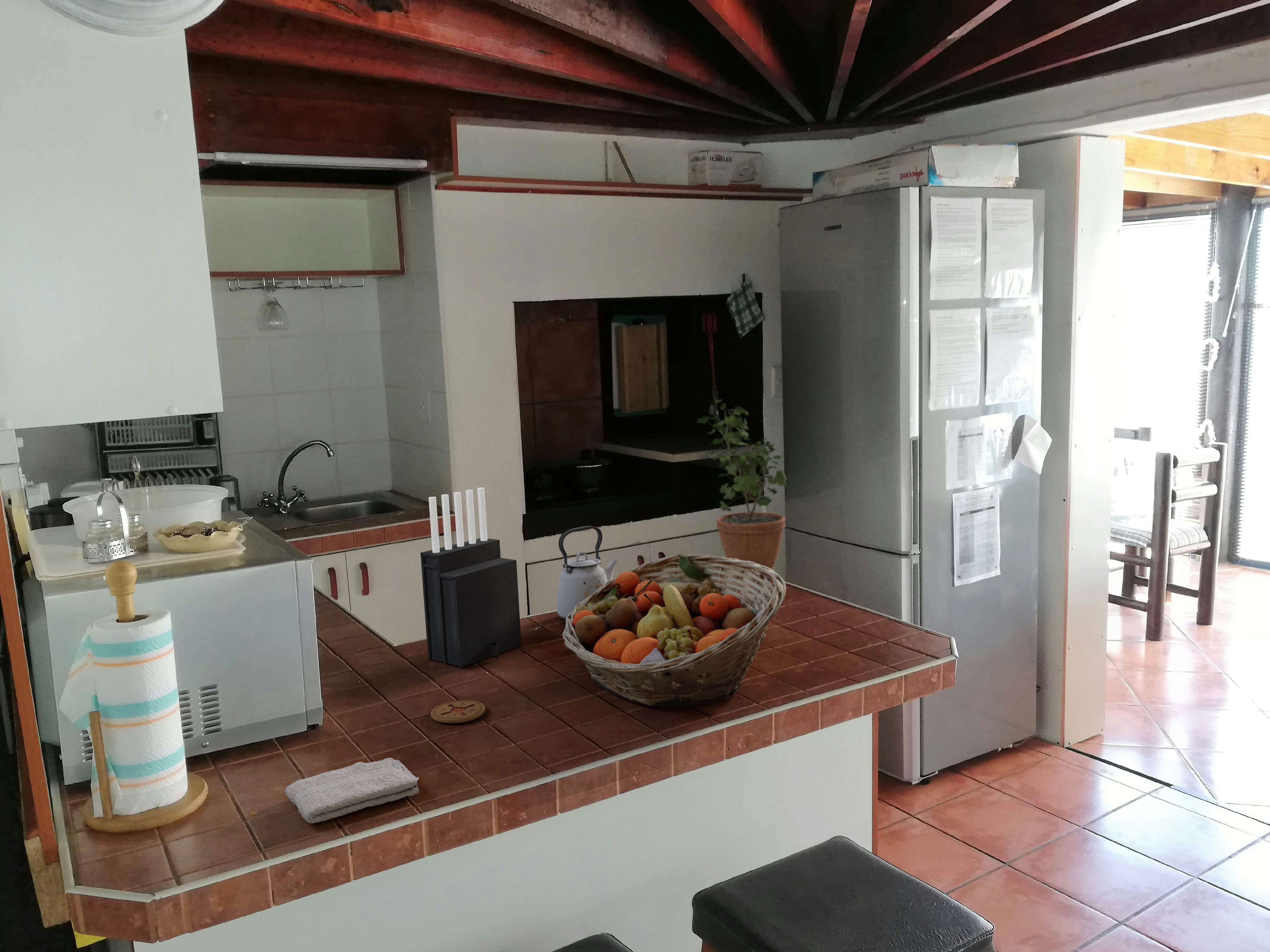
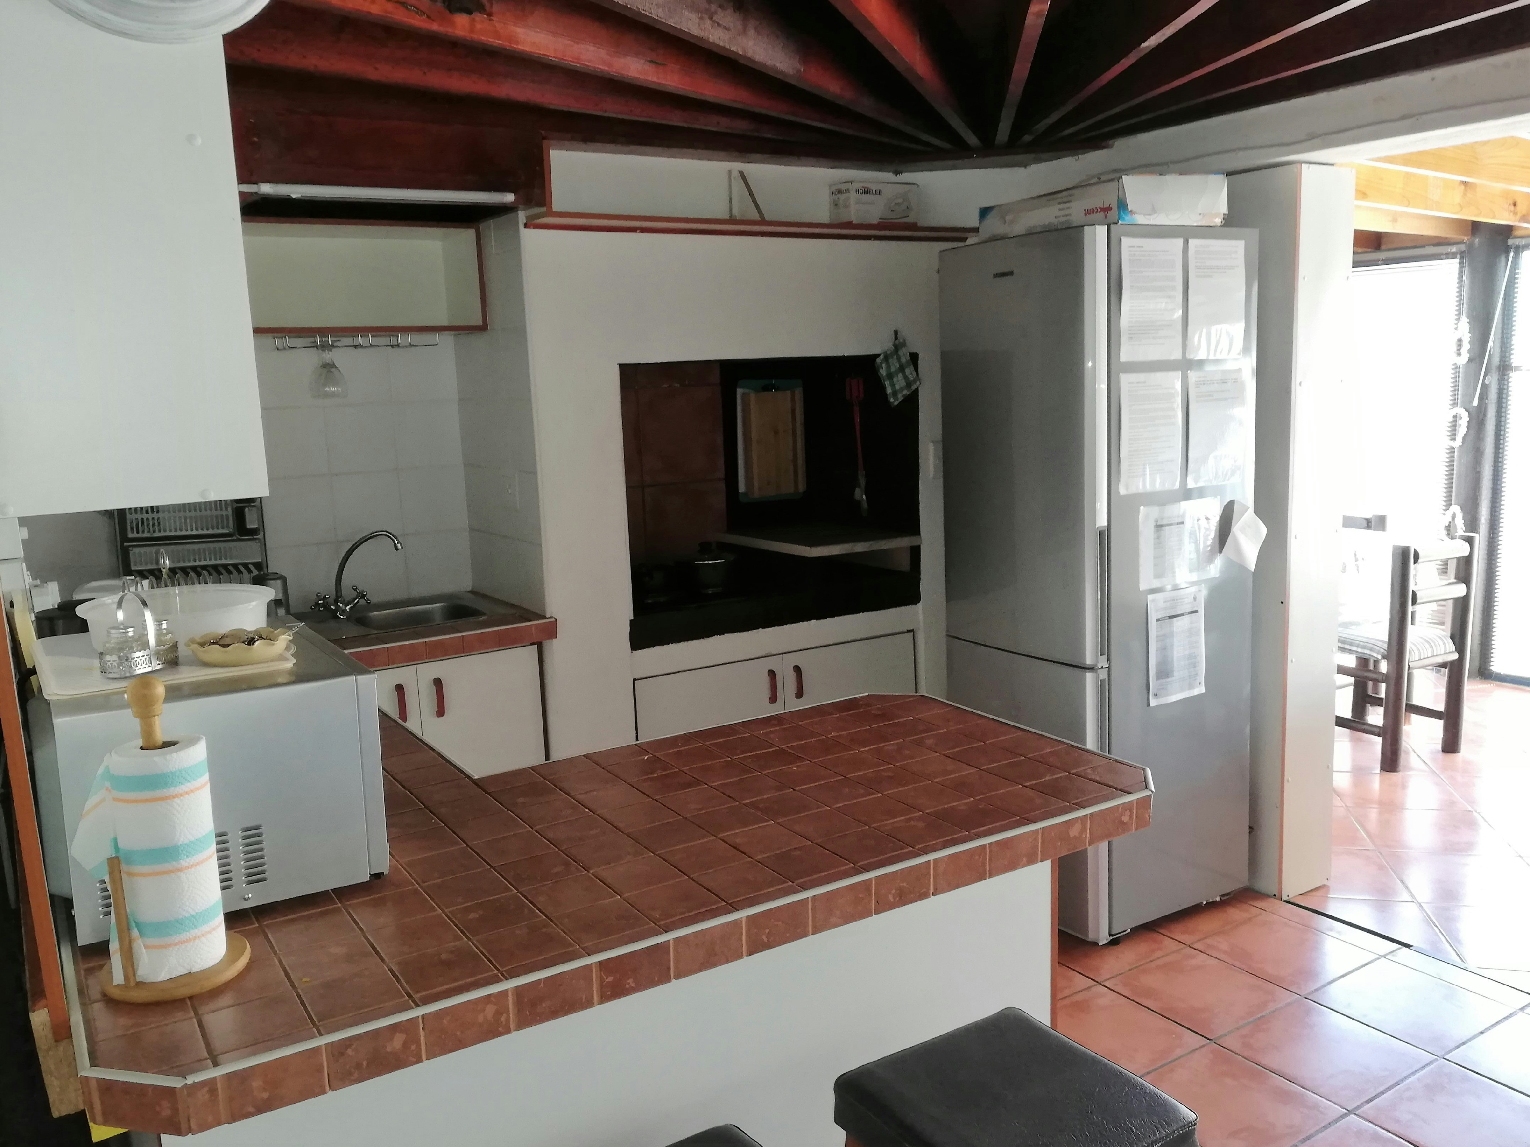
- coaster [430,700,486,724]
- fruit basket [562,554,787,707]
- potted plant [696,399,787,584]
- knife block [420,487,522,668]
- washcloth [285,757,419,824]
- kettle [557,526,619,620]
